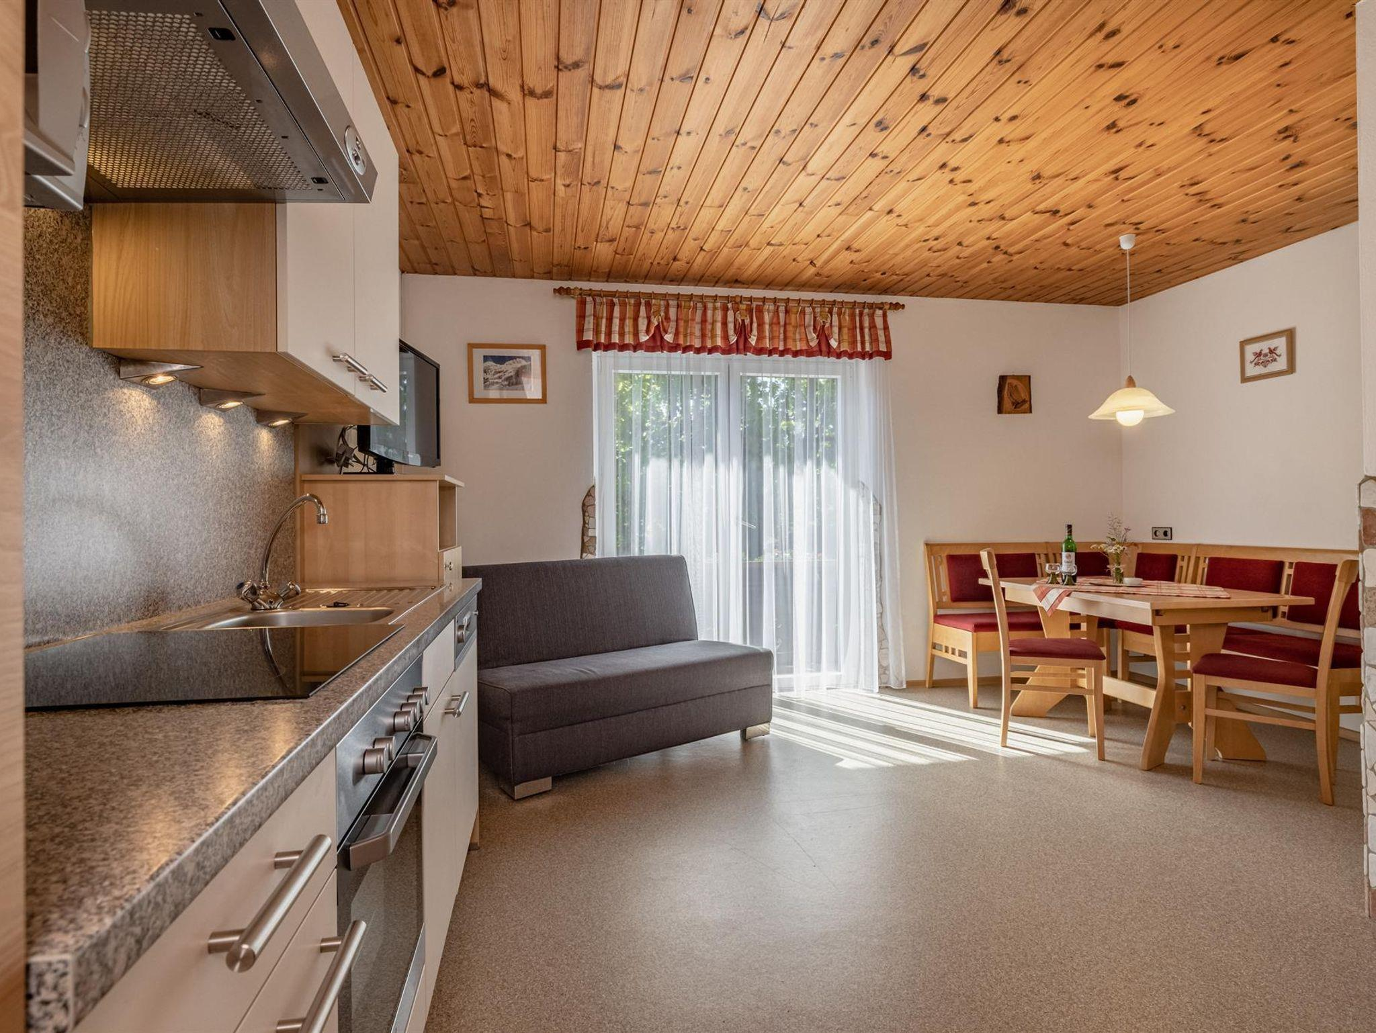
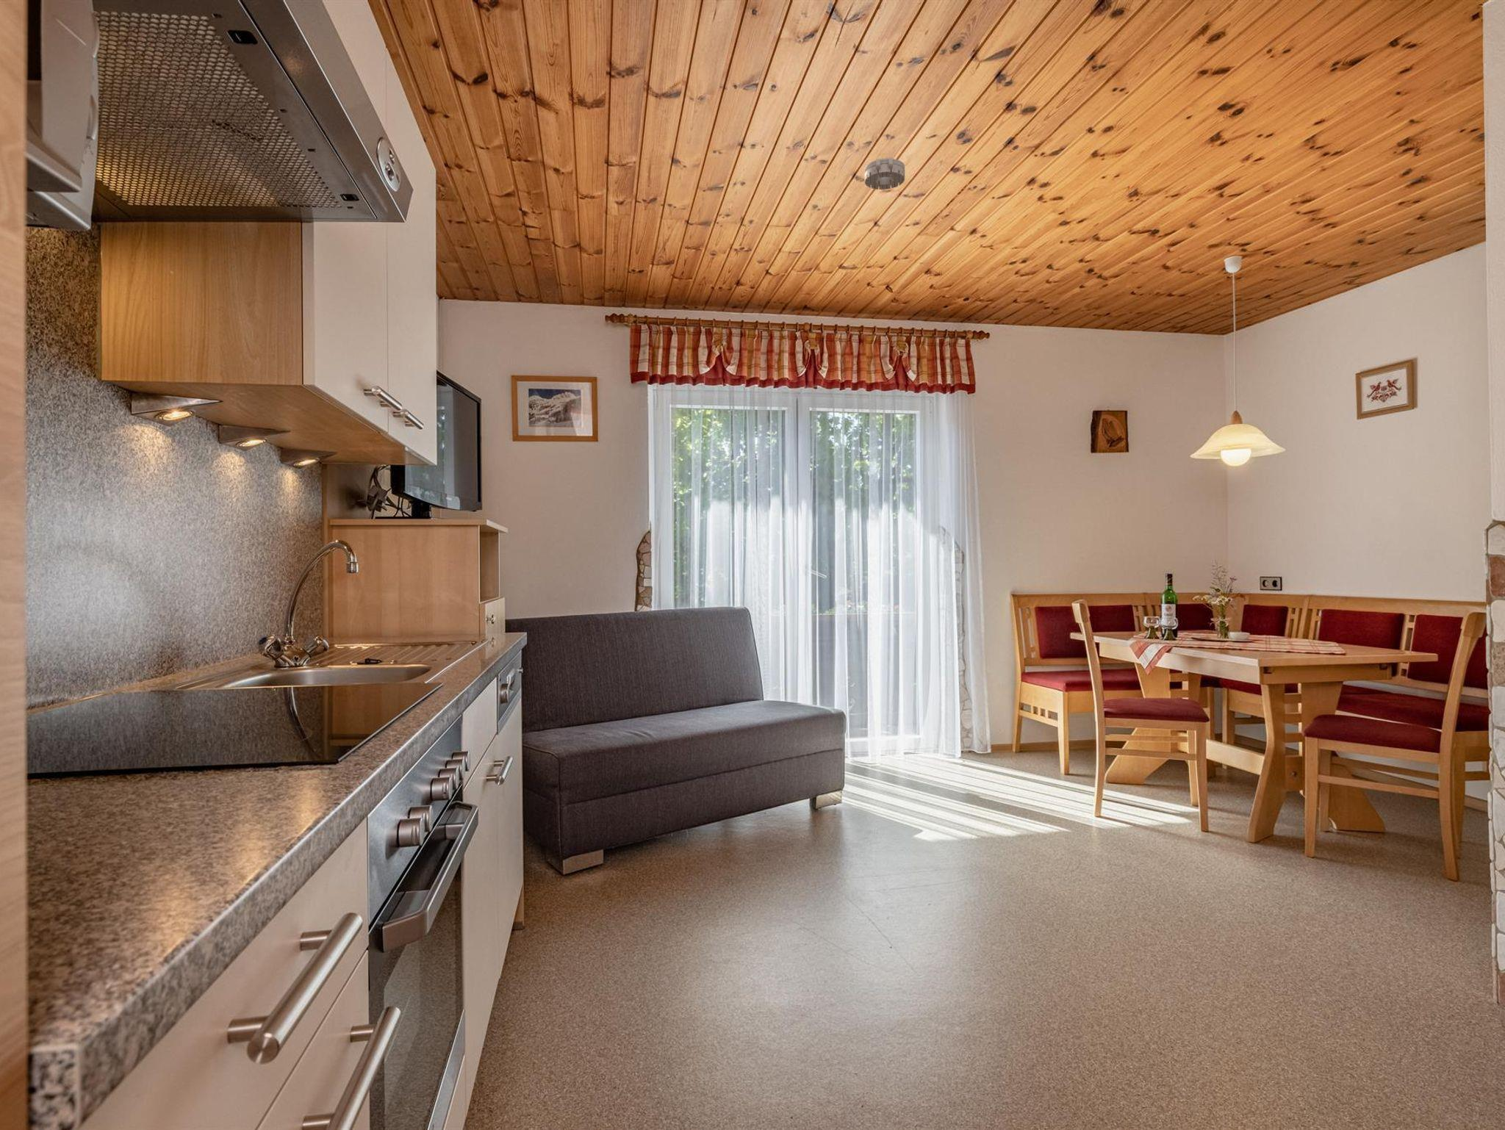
+ smoke detector [863,157,906,190]
